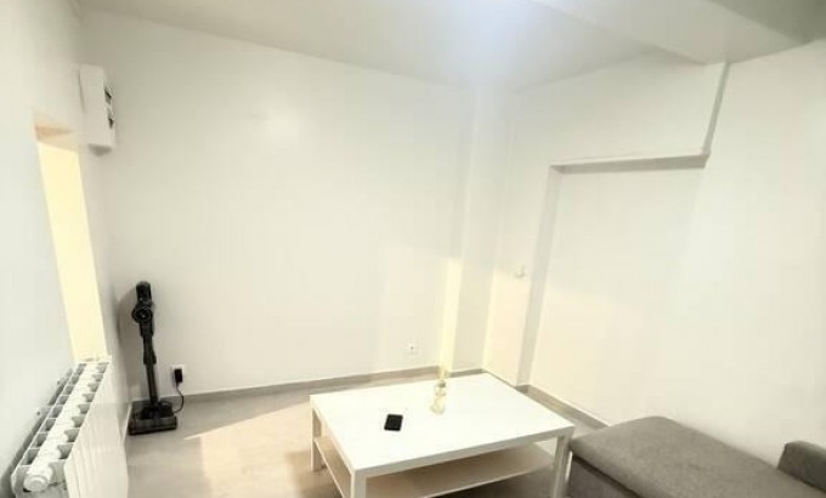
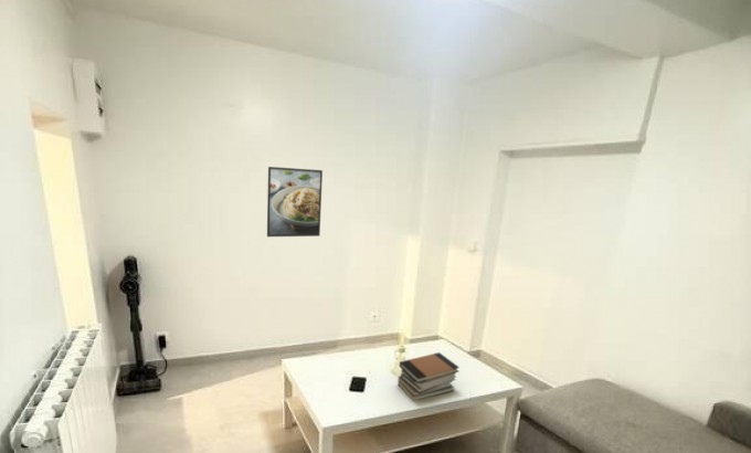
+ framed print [266,166,324,238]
+ book stack [396,351,461,402]
